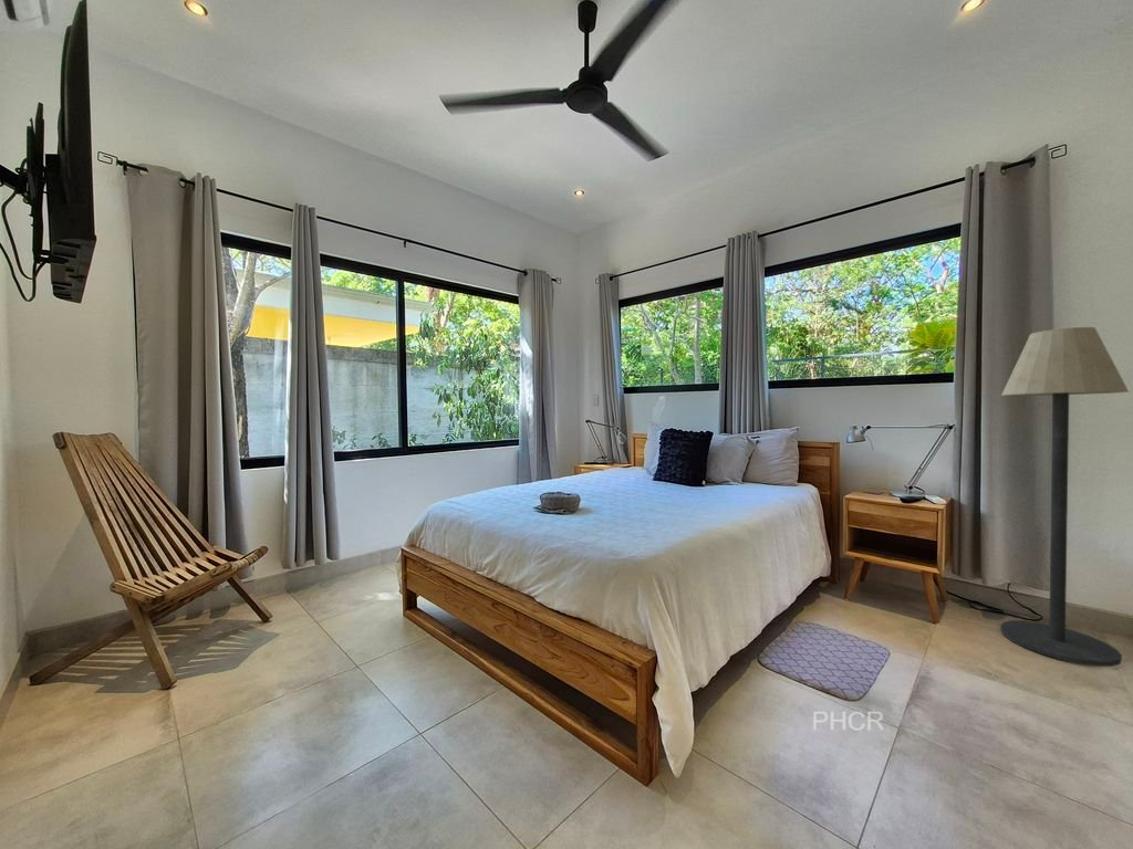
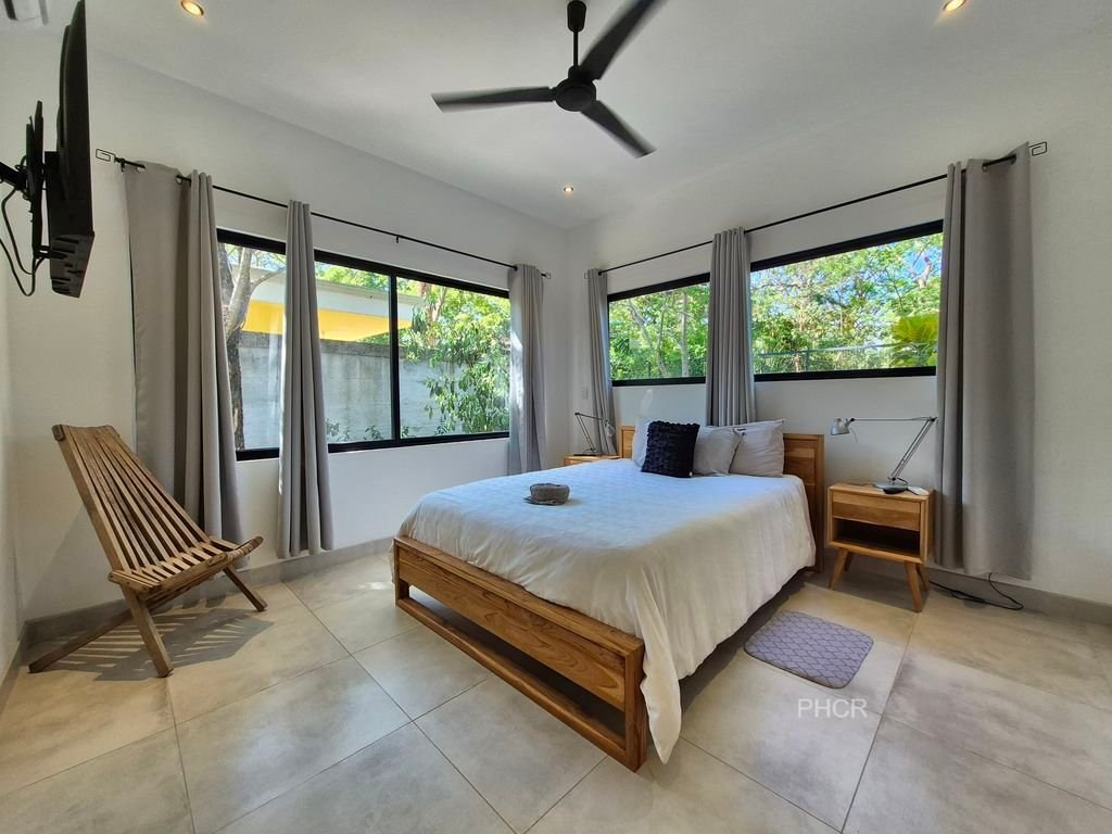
- floor lamp [999,326,1130,668]
